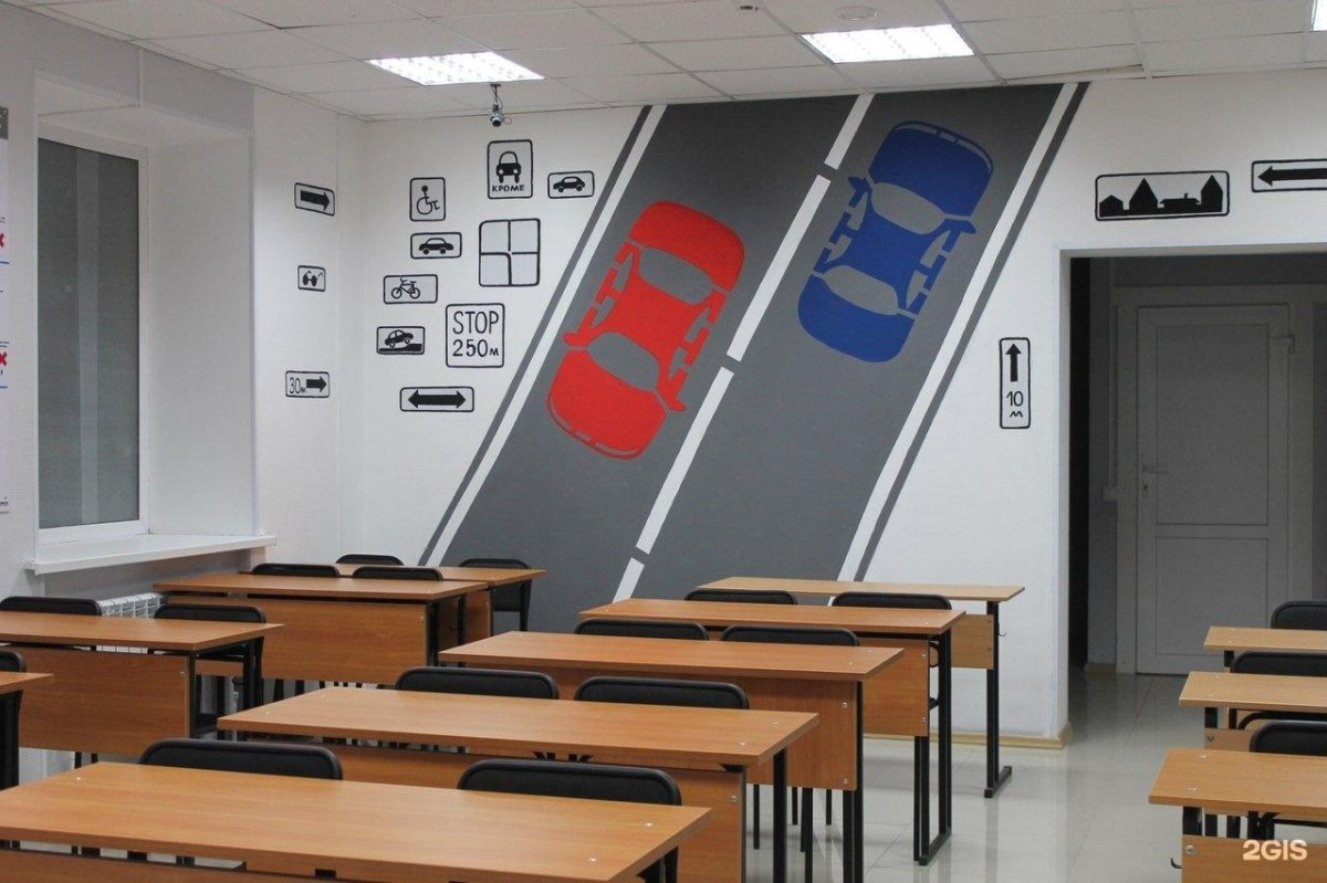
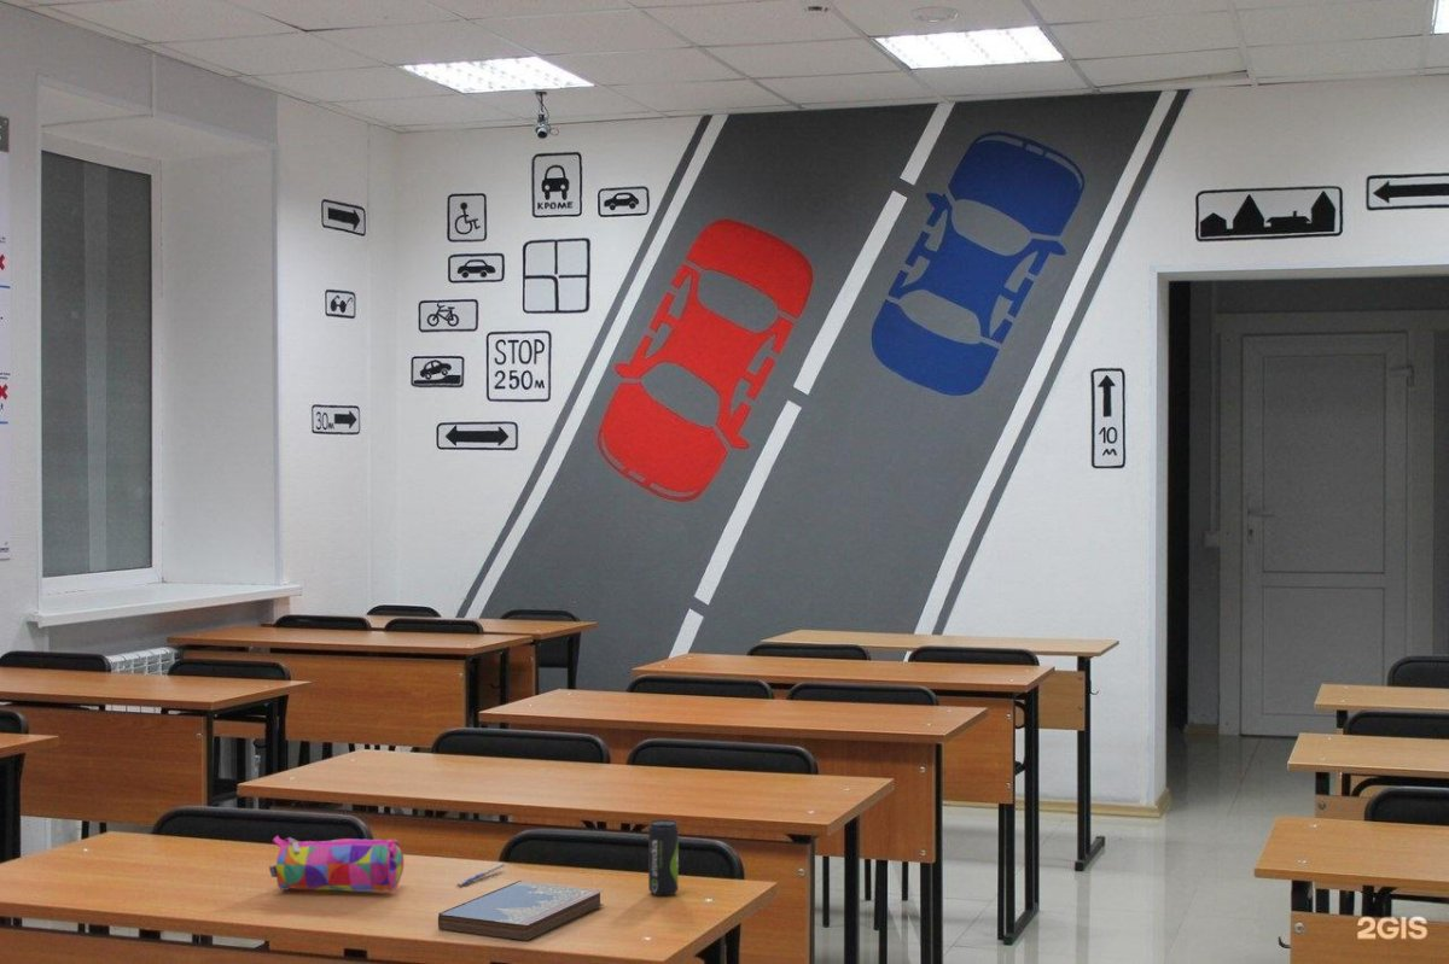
+ hardcover book [437,880,604,941]
+ pen [456,863,506,887]
+ beverage can [647,818,680,896]
+ pencil case [268,835,405,893]
